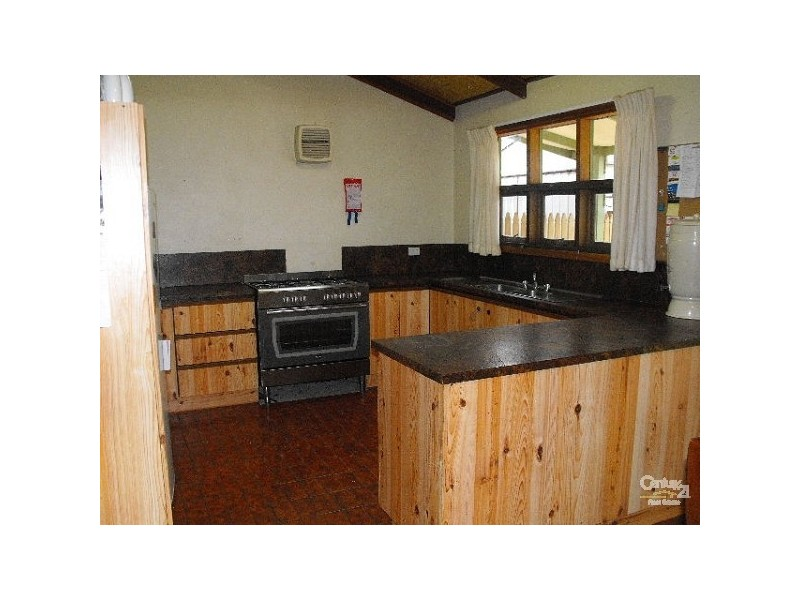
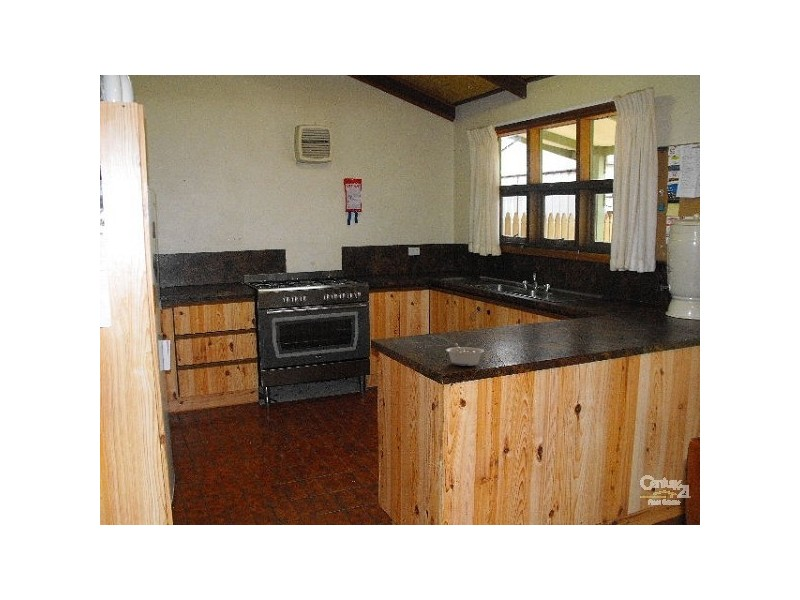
+ legume [445,342,485,367]
